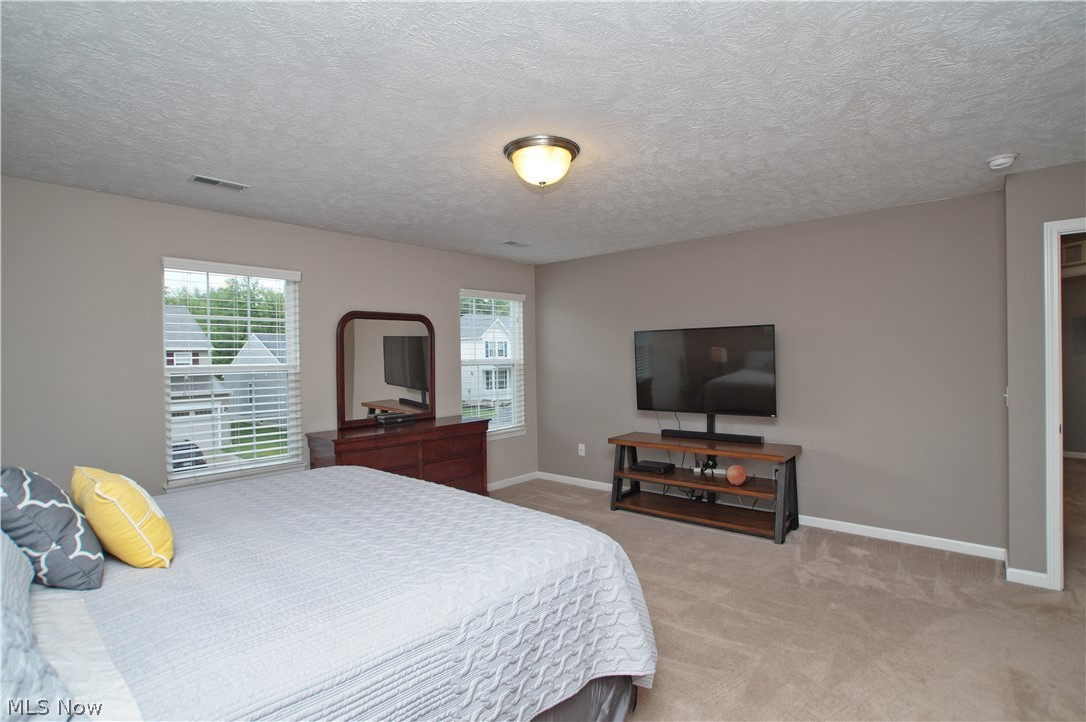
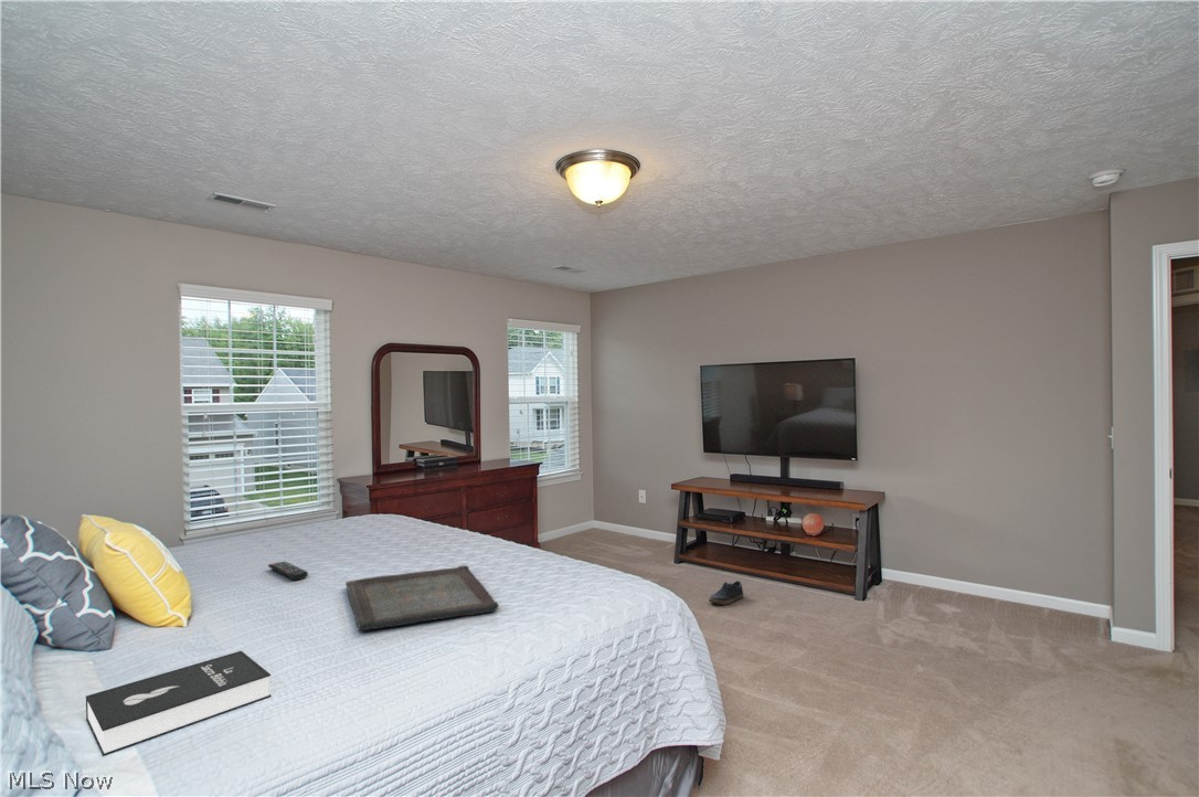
+ booklet [85,650,273,757]
+ remote control [267,560,309,581]
+ shoe [708,581,744,606]
+ serving tray [344,564,499,631]
